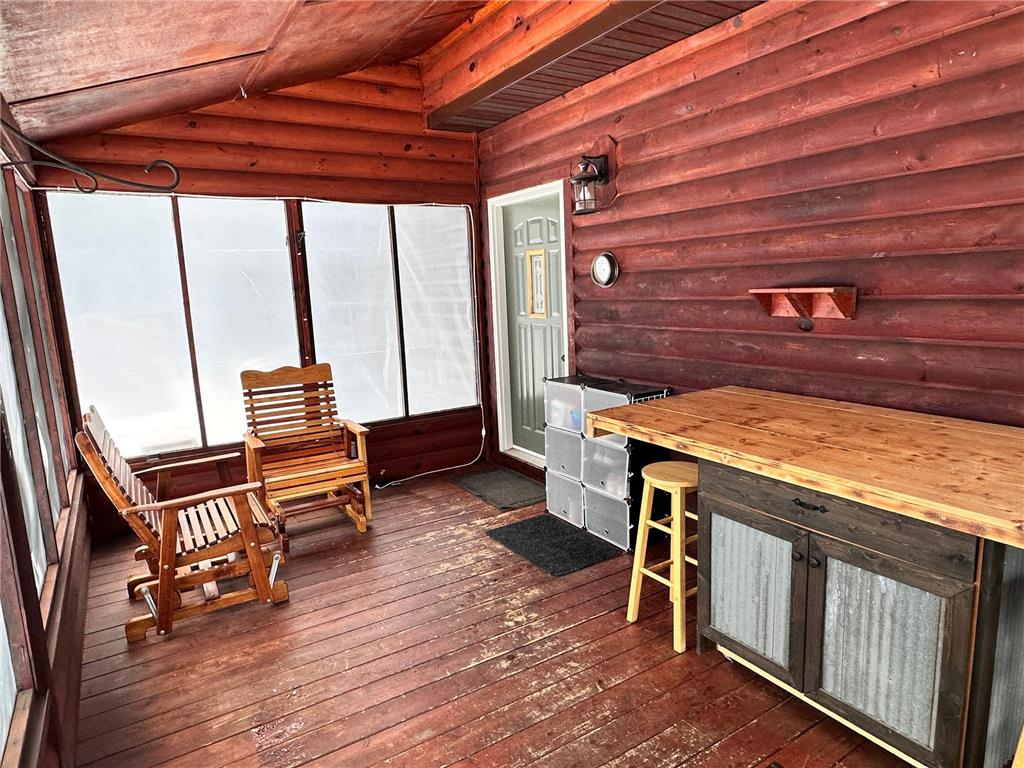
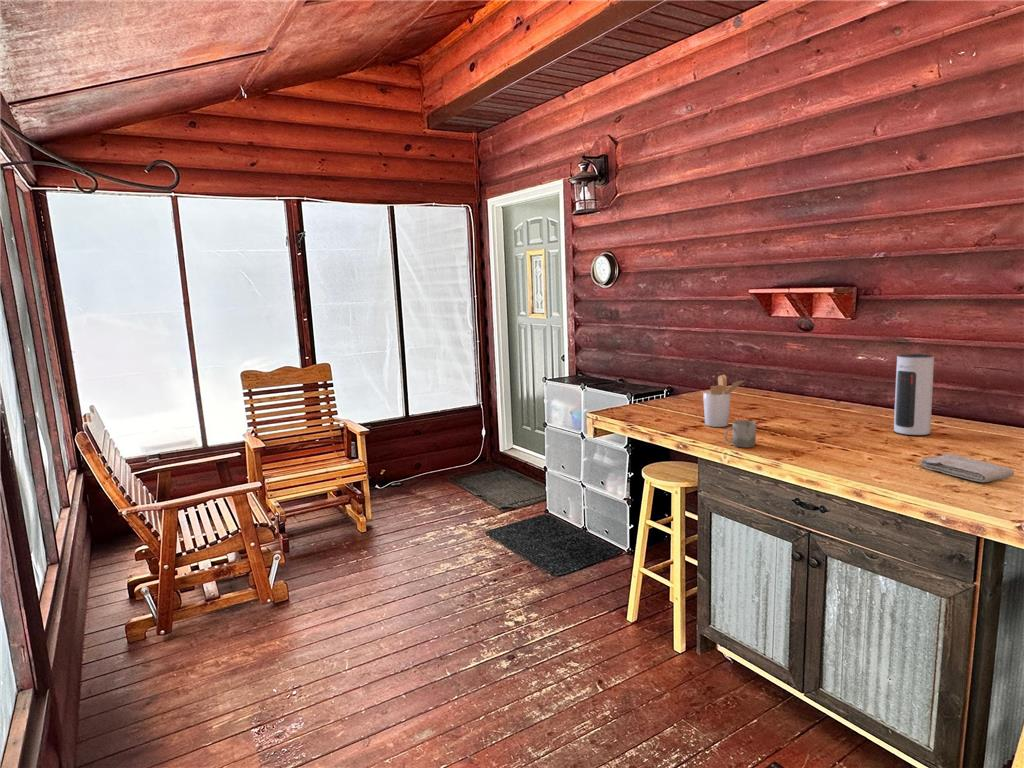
+ speaker [893,353,935,436]
+ cup [724,419,757,449]
+ washcloth [919,453,1015,483]
+ utensil holder [702,374,746,428]
